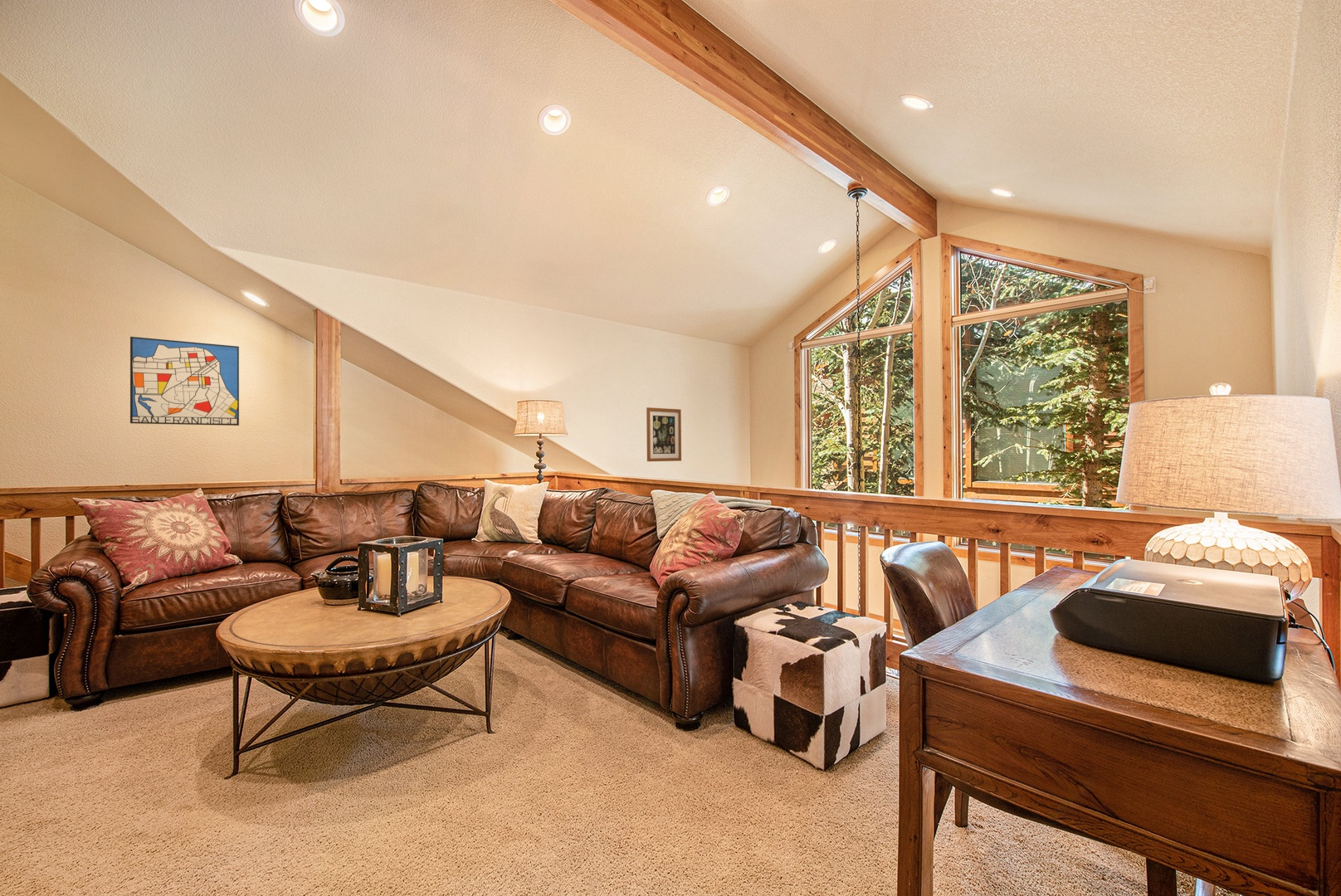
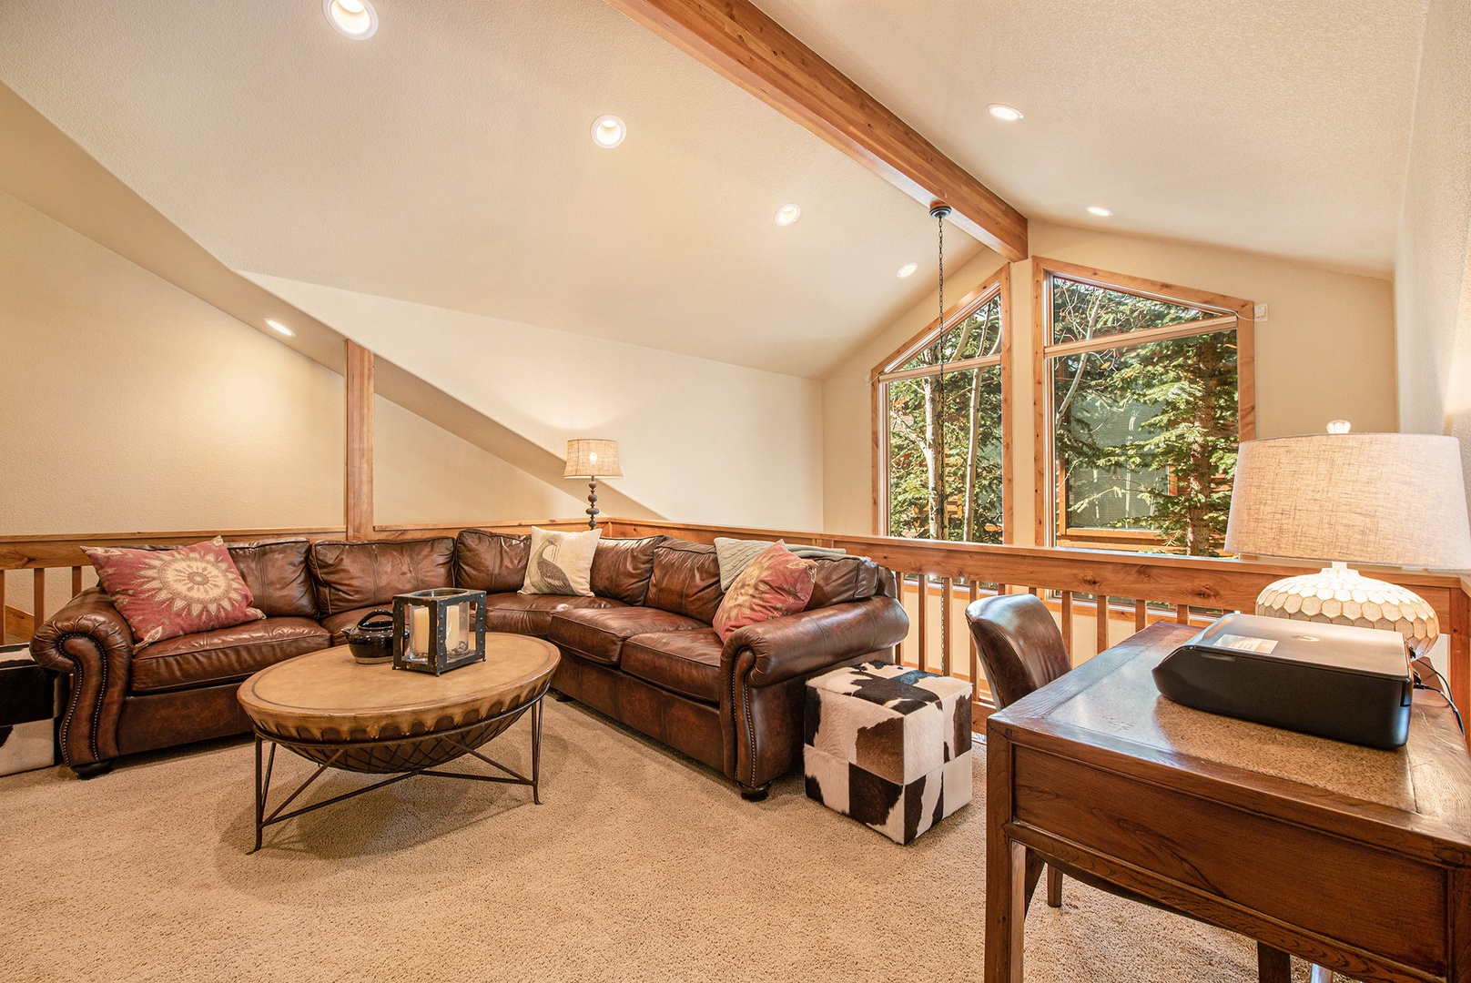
- wall art [646,407,682,462]
- wall art [129,336,240,426]
